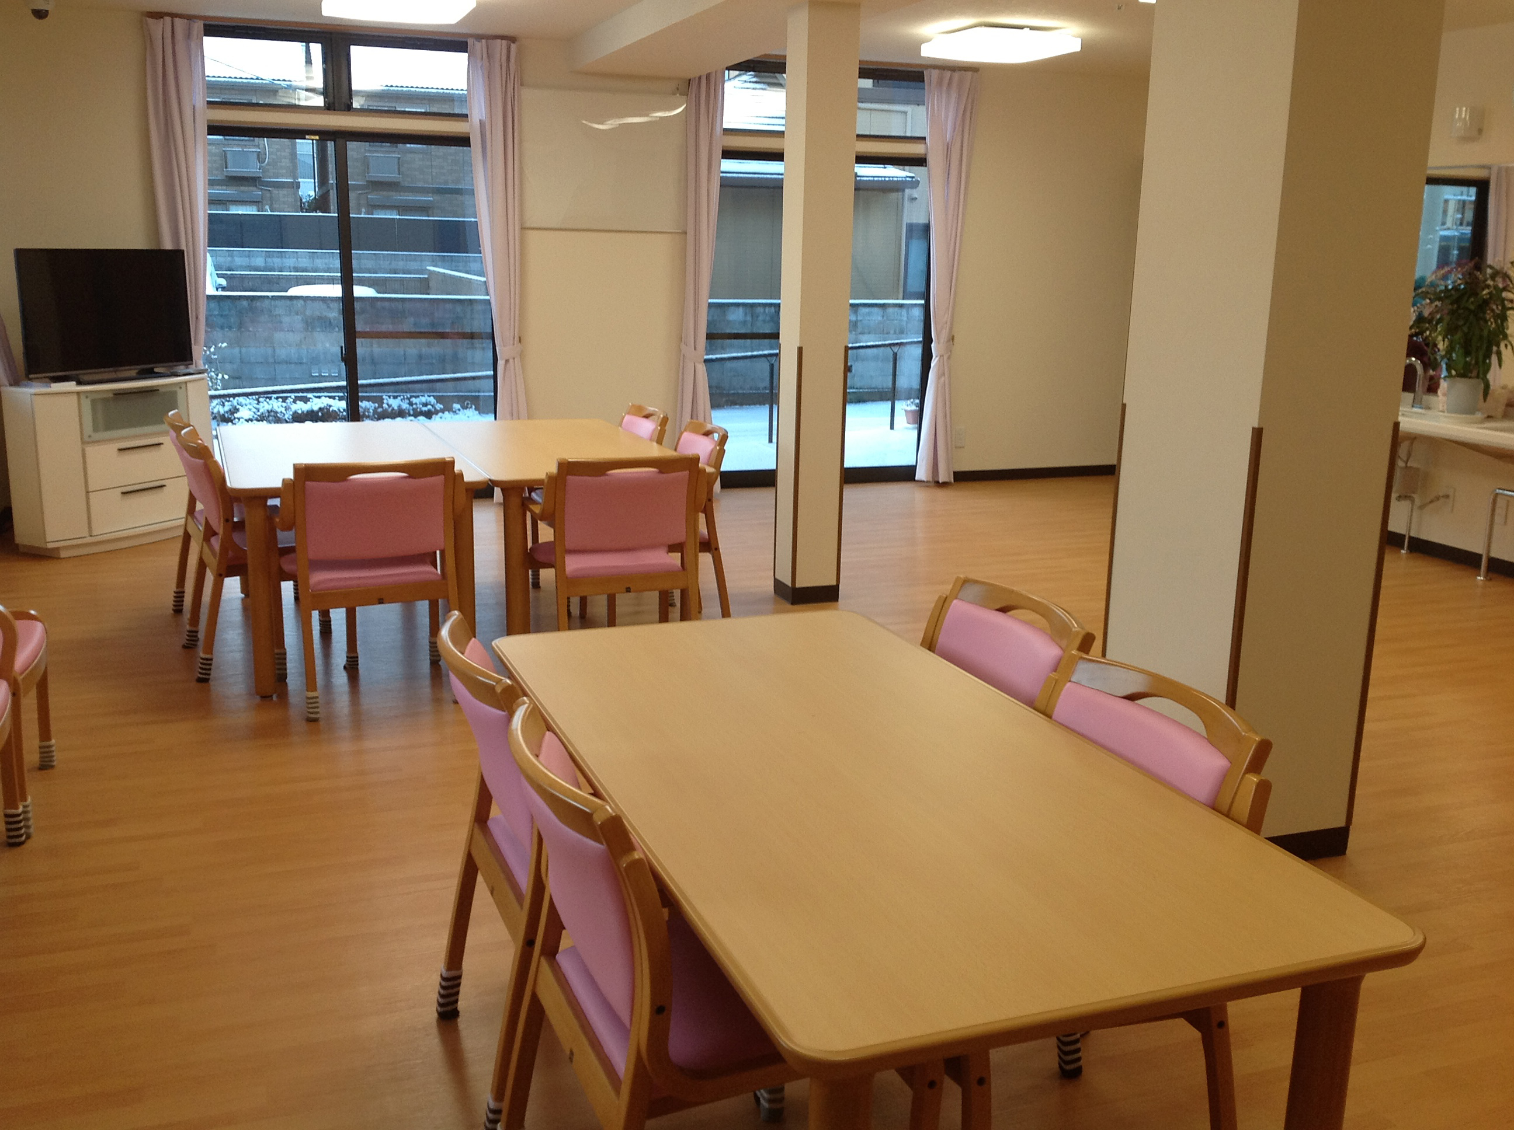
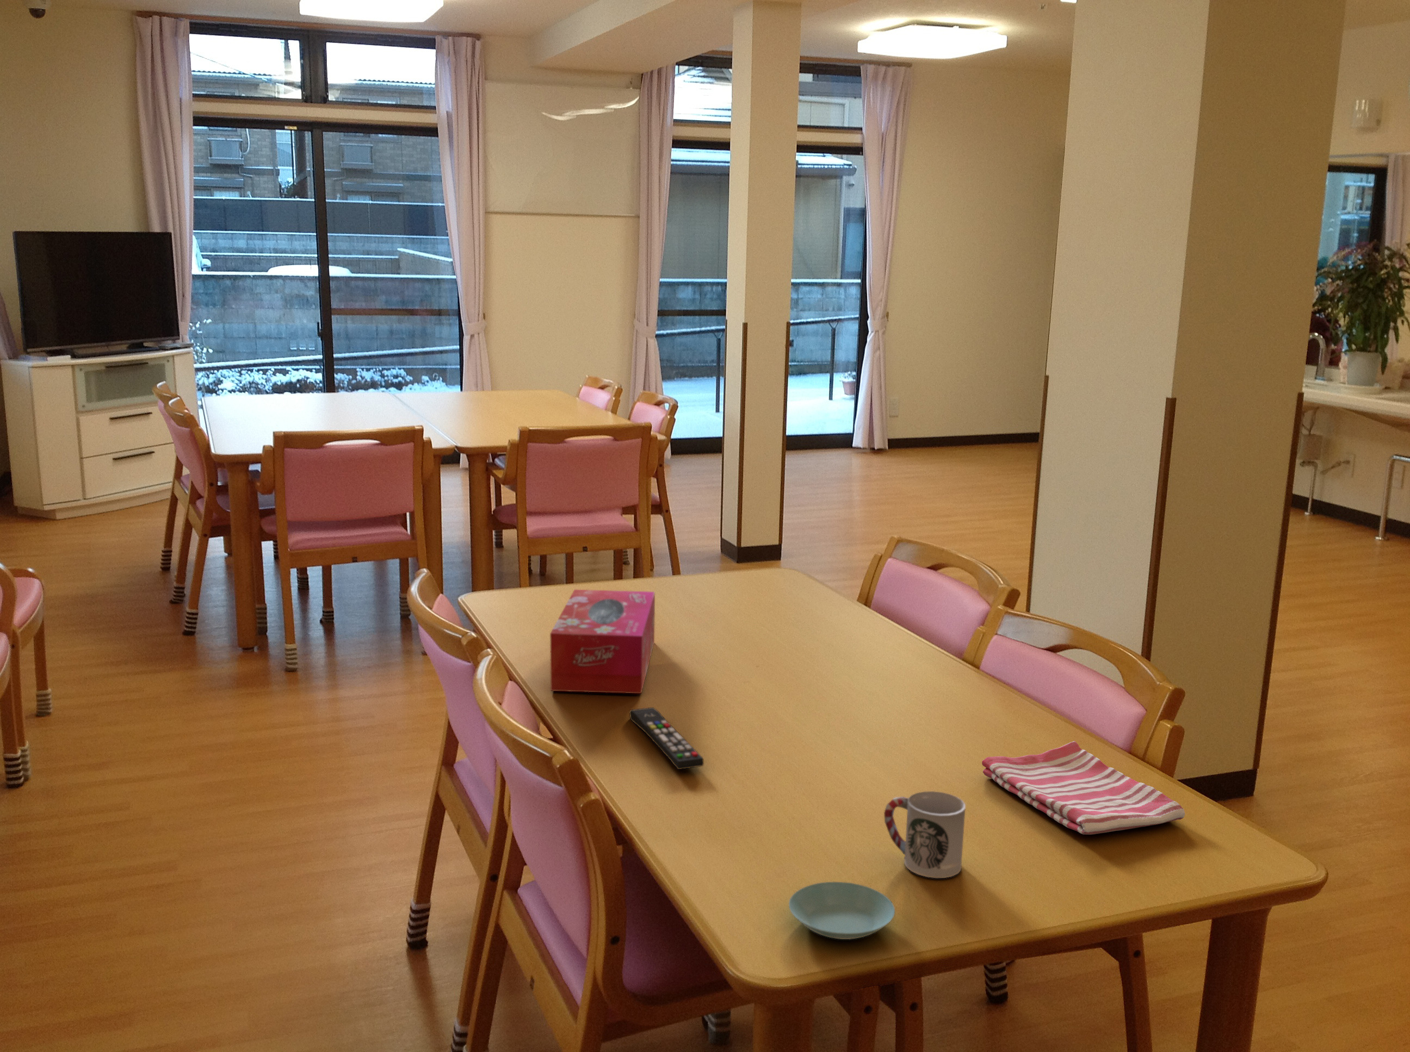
+ tissue box [550,589,656,694]
+ remote control [629,707,704,770]
+ cup [884,790,967,879]
+ saucer [788,882,896,940]
+ dish towel [981,740,1186,835]
